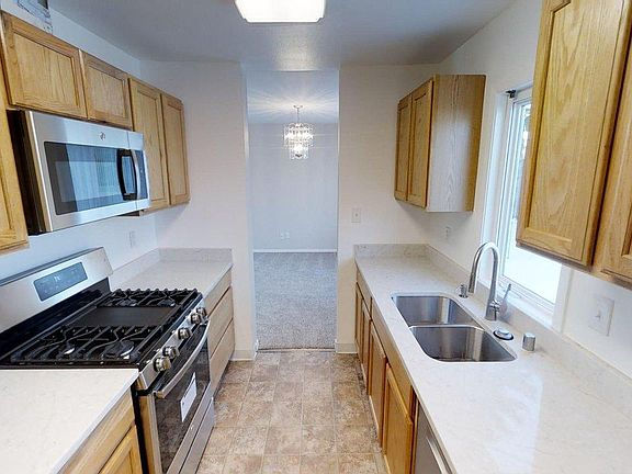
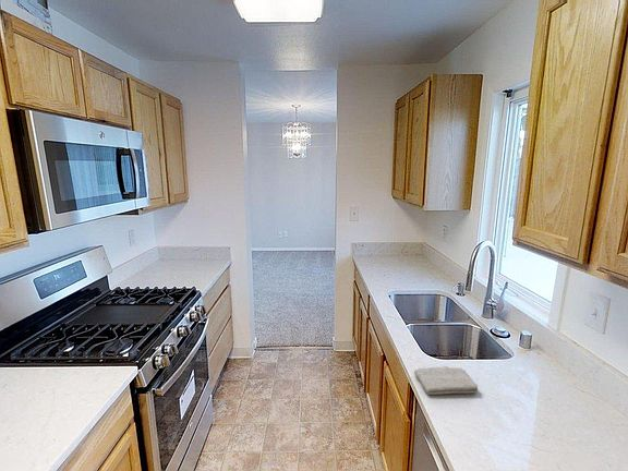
+ washcloth [413,365,479,396]
